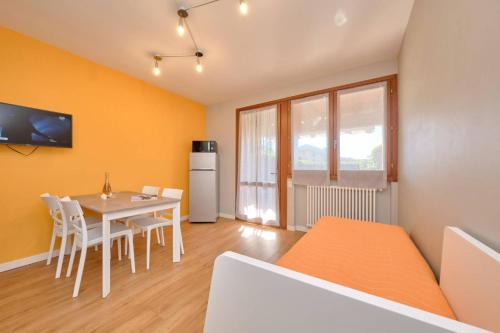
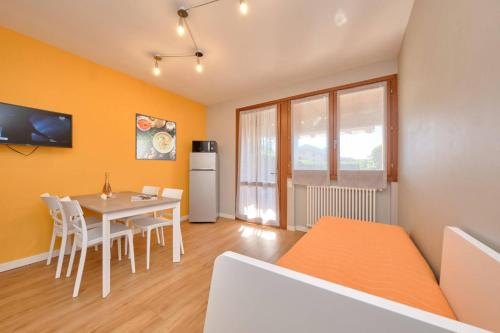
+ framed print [135,112,177,162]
